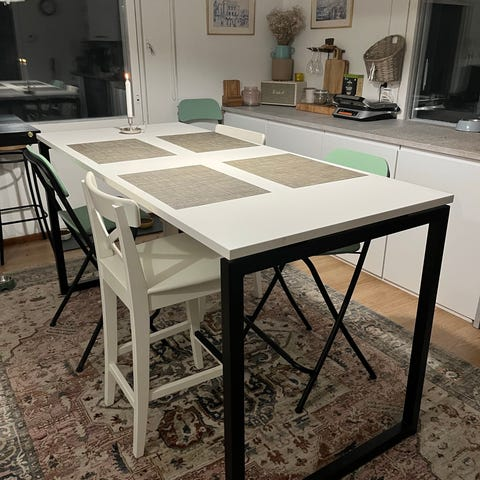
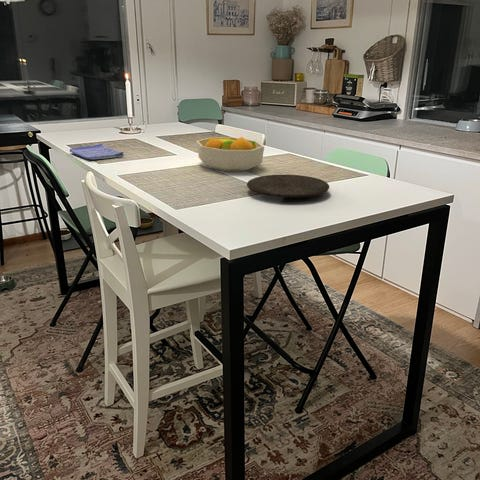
+ plate [246,174,330,198]
+ dish towel [69,143,125,161]
+ fruit bowl [195,136,265,172]
